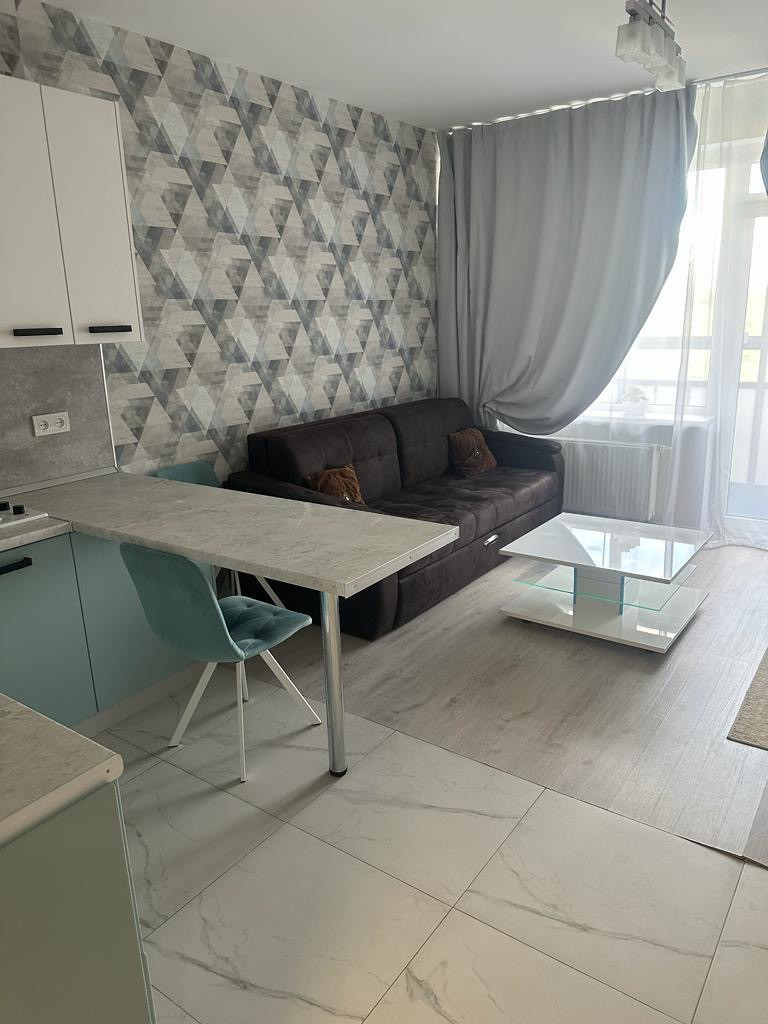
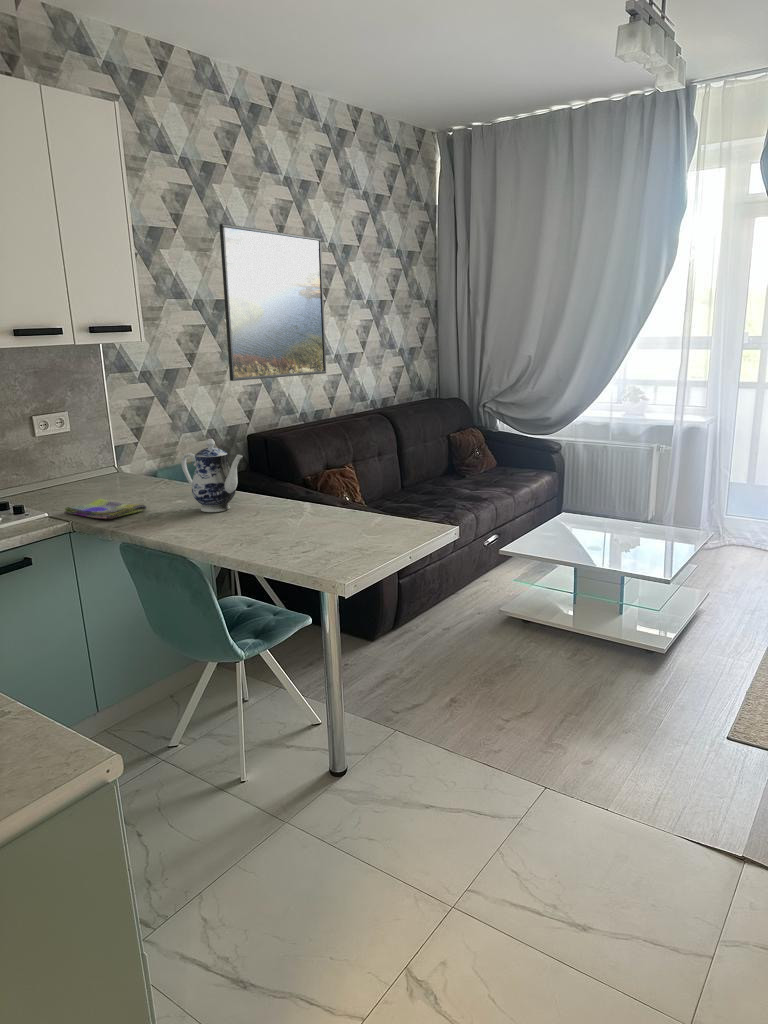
+ dish towel [63,498,148,520]
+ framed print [218,223,327,382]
+ teapot [180,438,243,513]
